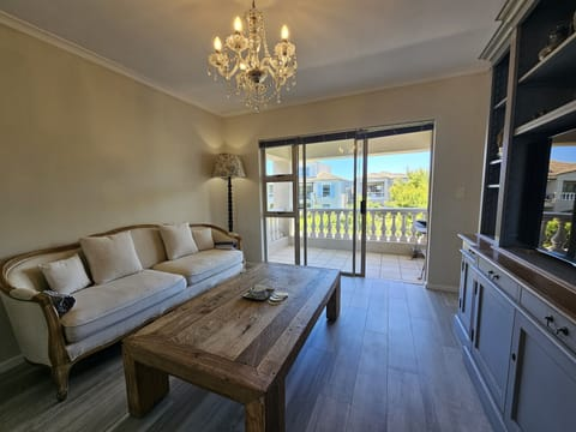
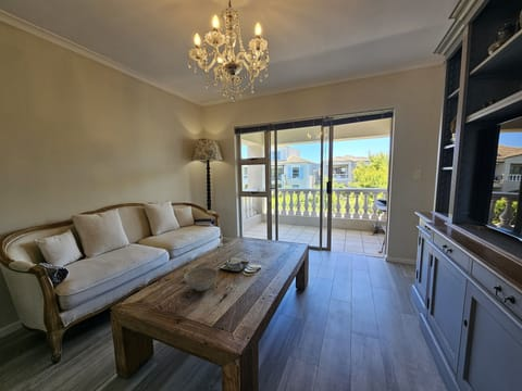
+ decorative bowl [183,266,219,292]
